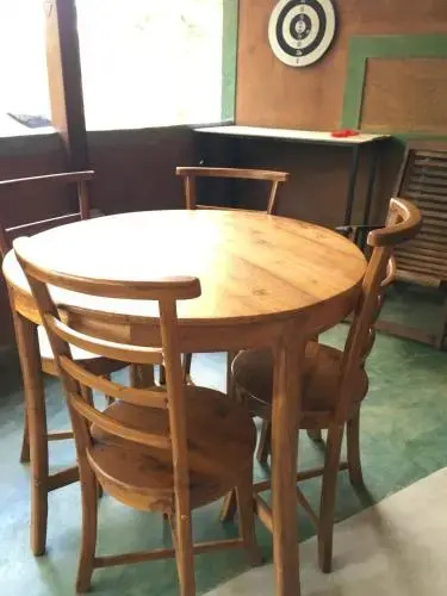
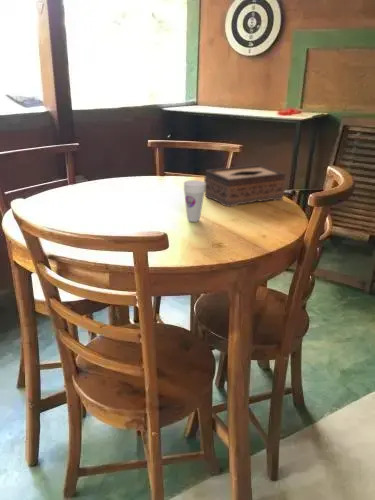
+ tissue box [203,164,287,208]
+ cup [183,179,206,223]
